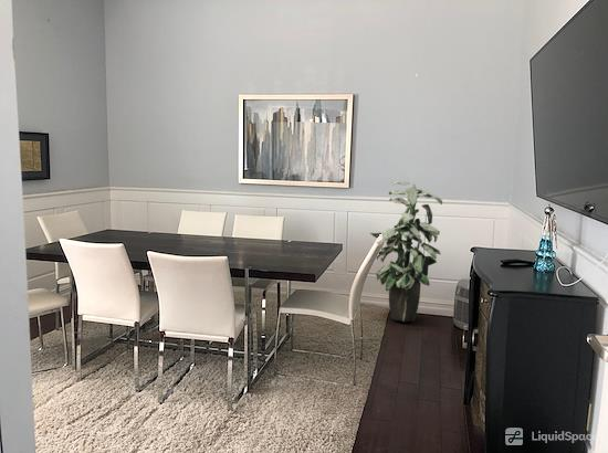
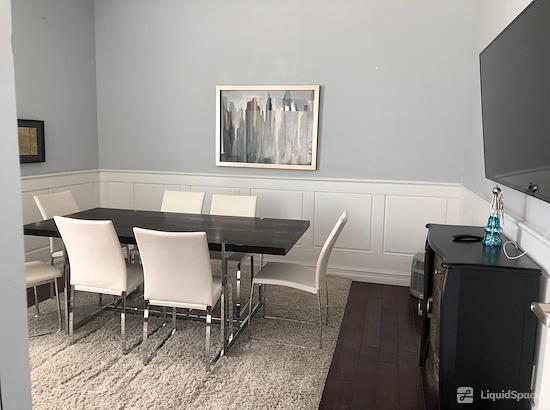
- indoor plant [369,179,443,323]
